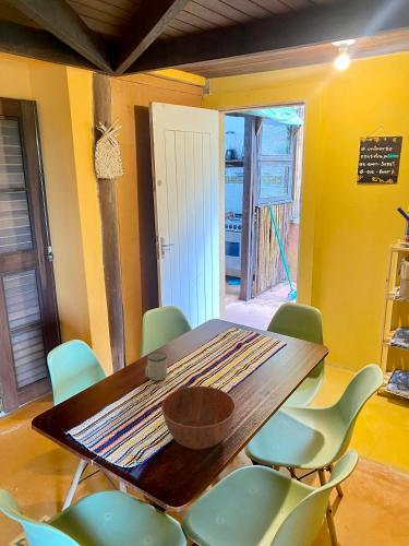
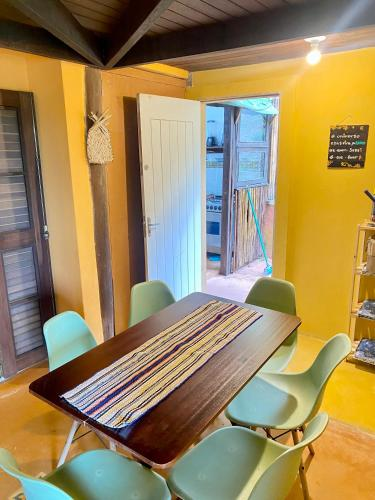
- mug [144,352,168,382]
- bowl [160,384,237,450]
